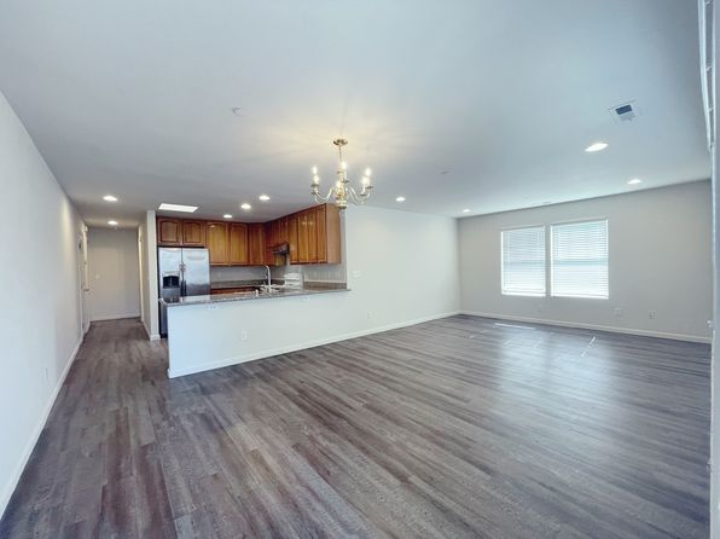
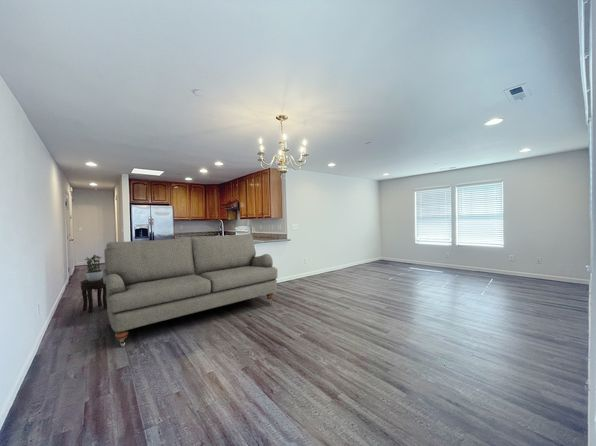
+ potted plant [83,254,104,281]
+ sofa [102,233,278,348]
+ side table [80,277,107,314]
